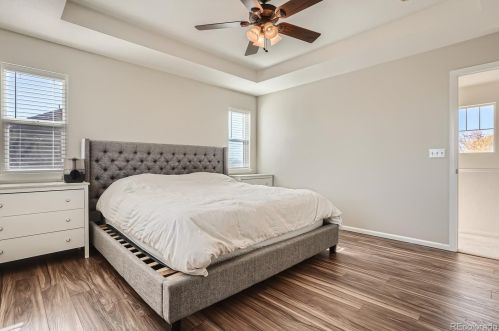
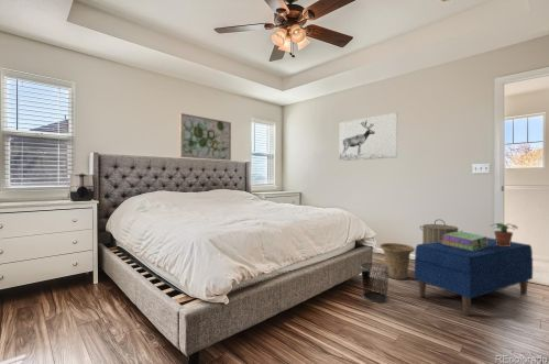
+ laundry hamper [418,218,463,244]
+ wall art [178,112,232,162]
+ bench [414,236,534,317]
+ potted plant [490,222,519,246]
+ wall art [339,112,398,162]
+ basket [378,242,416,280]
+ waste bin [359,262,391,304]
+ stack of books [441,230,488,251]
